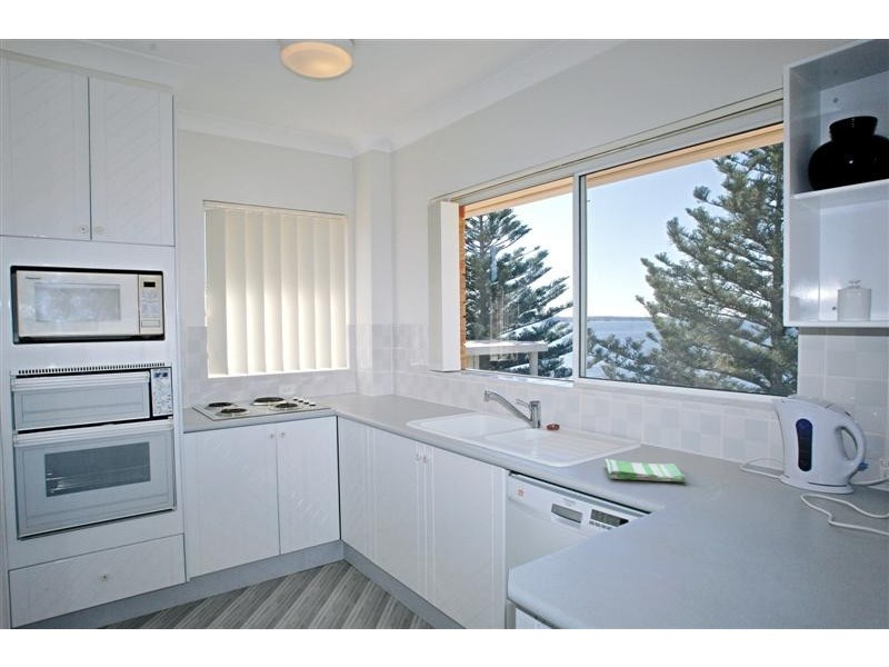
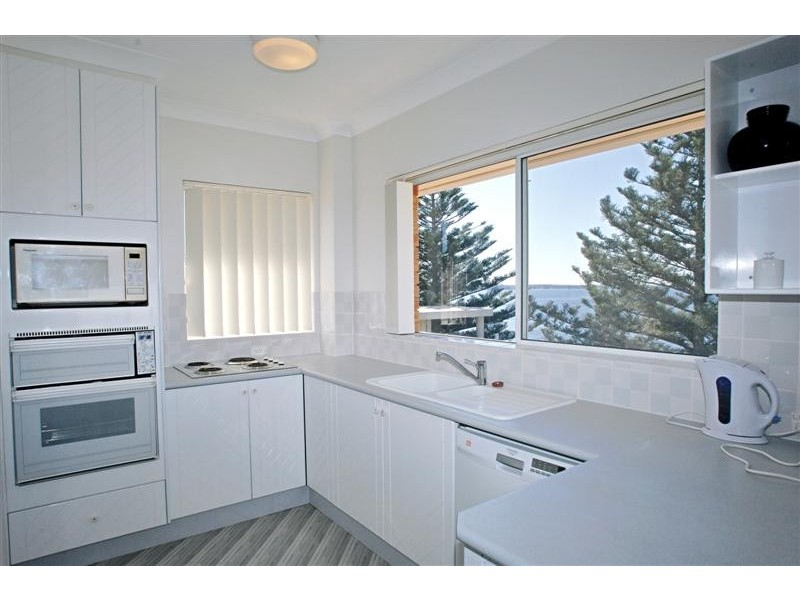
- dish towel [603,458,687,482]
